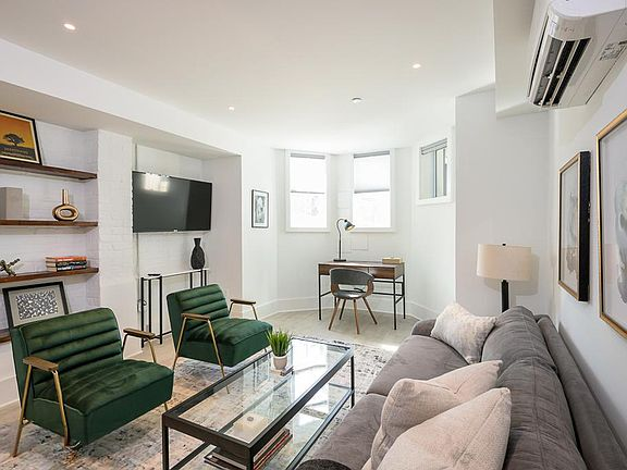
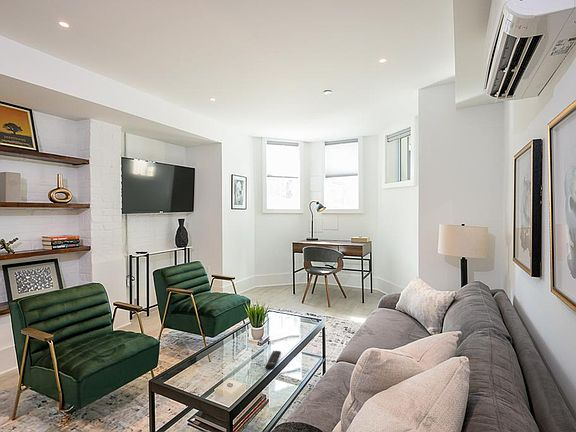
+ remote control [264,350,282,371]
